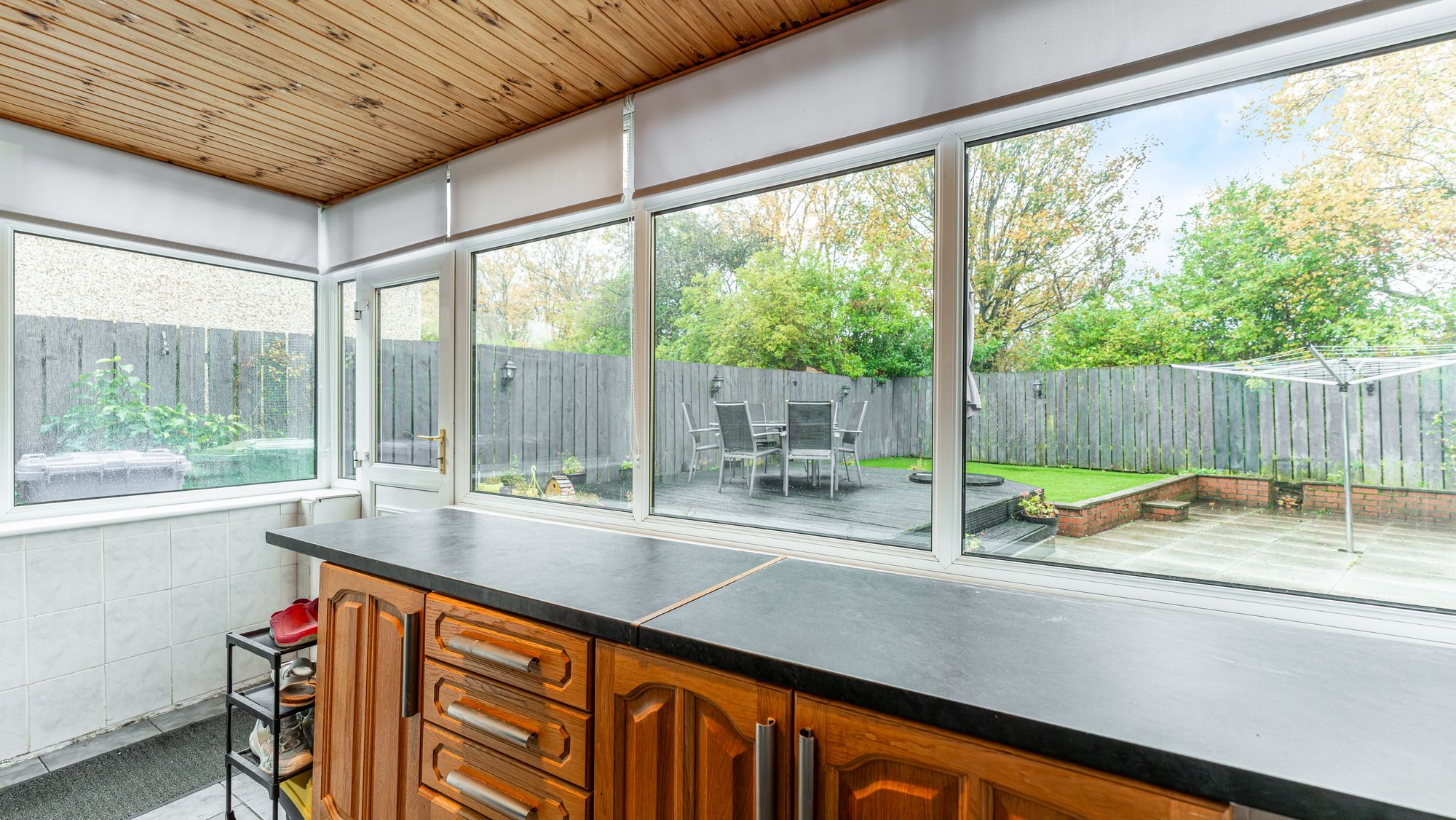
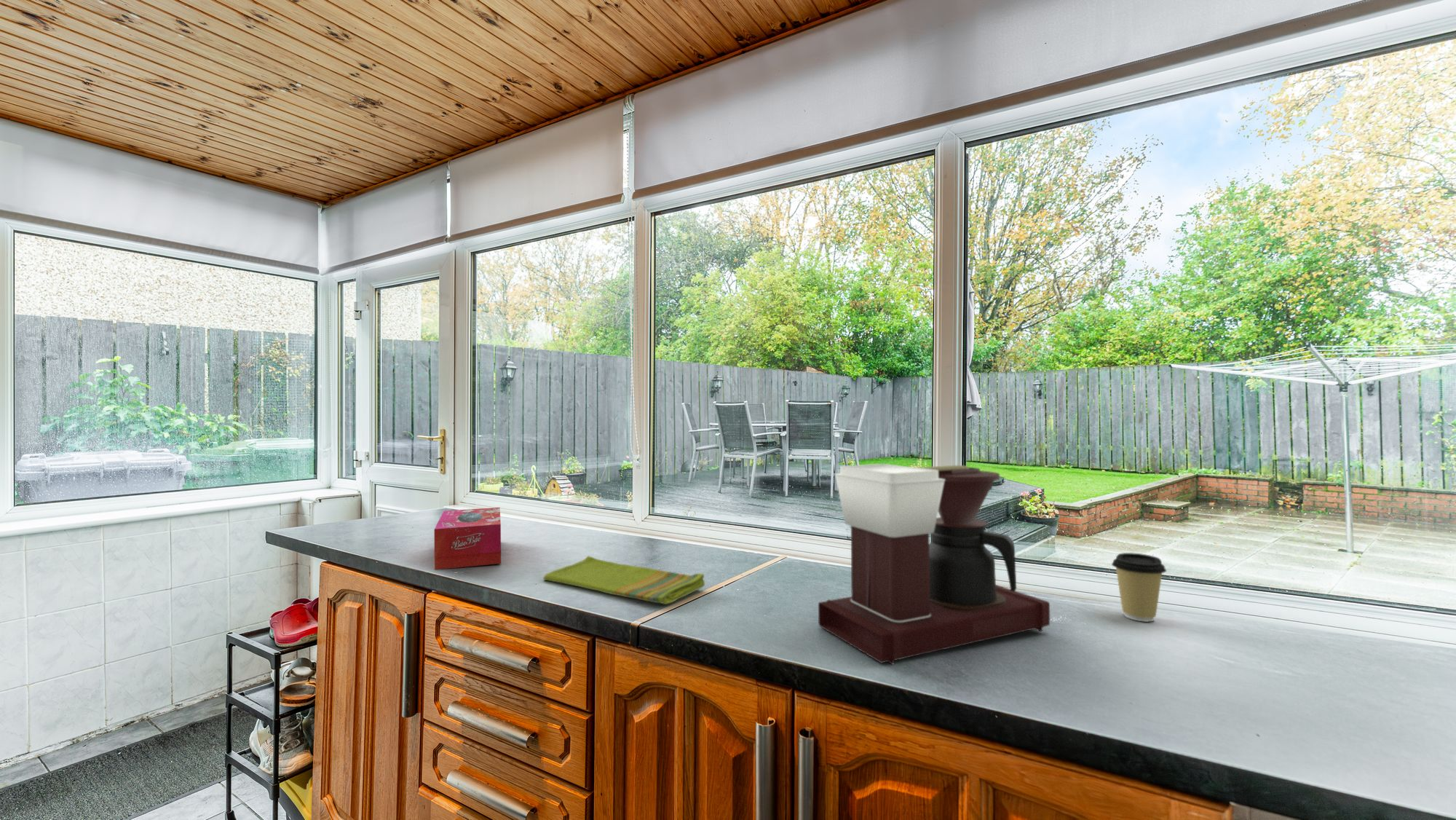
+ coffee maker [818,463,1051,666]
+ dish towel [542,555,705,605]
+ tissue box [434,507,502,570]
+ coffee cup [1111,552,1167,623]
